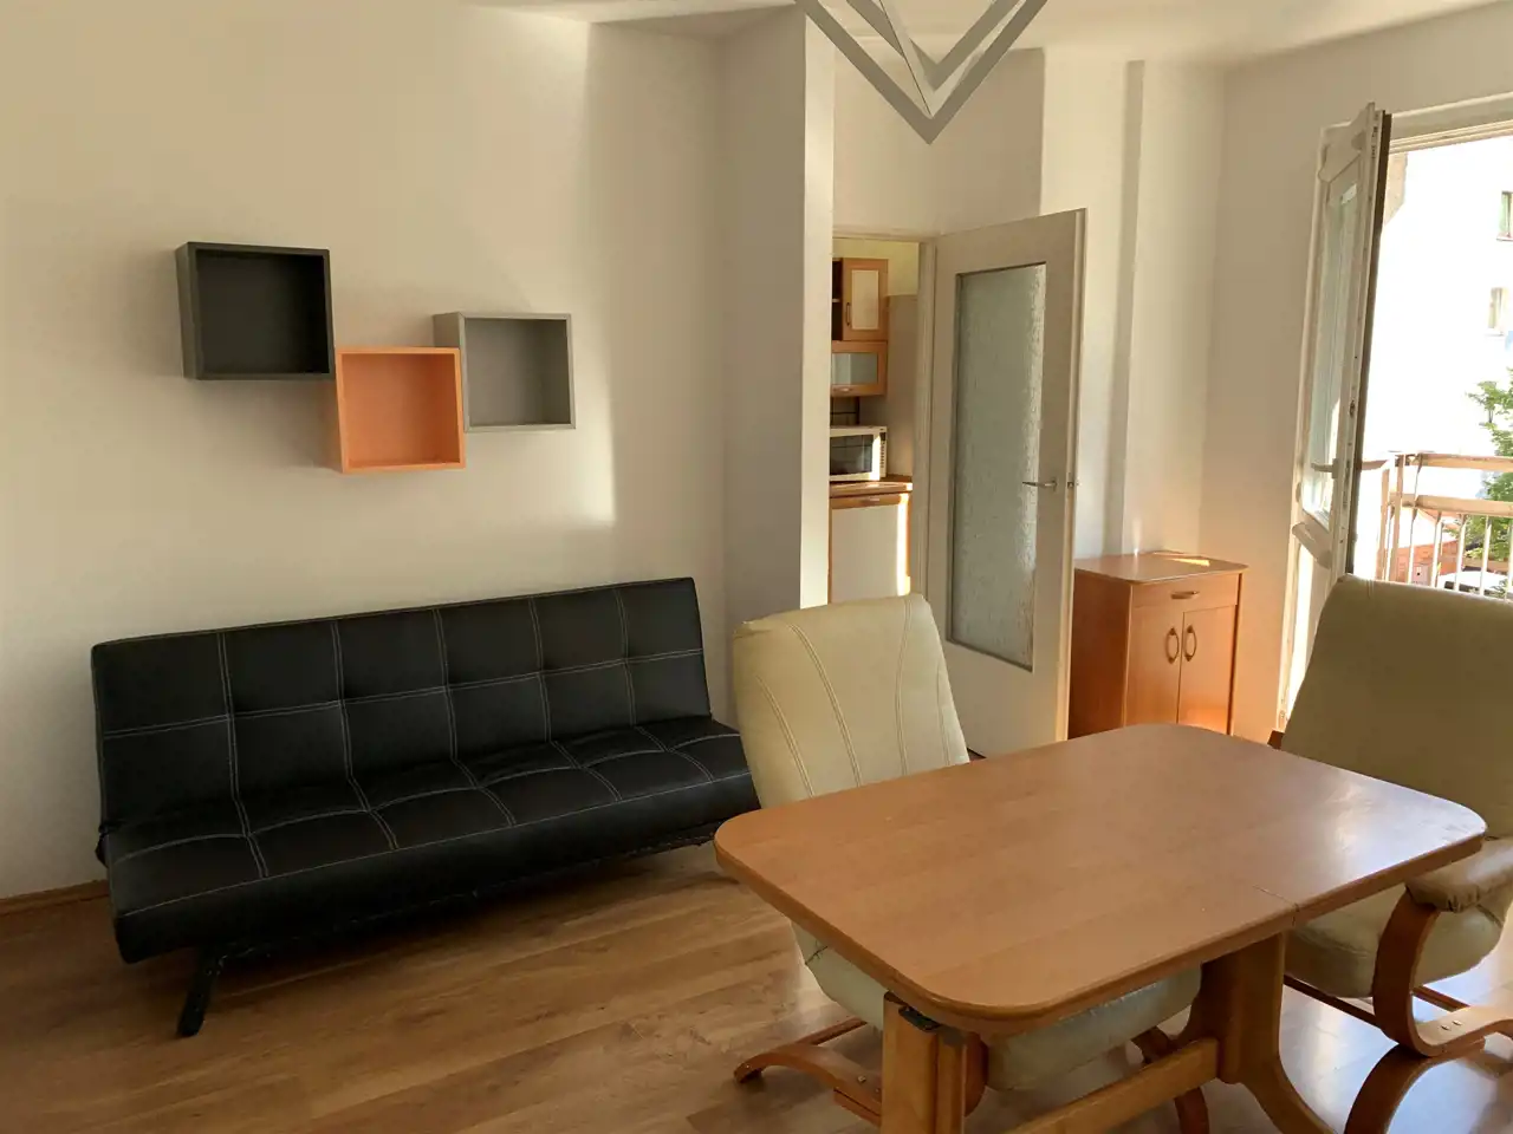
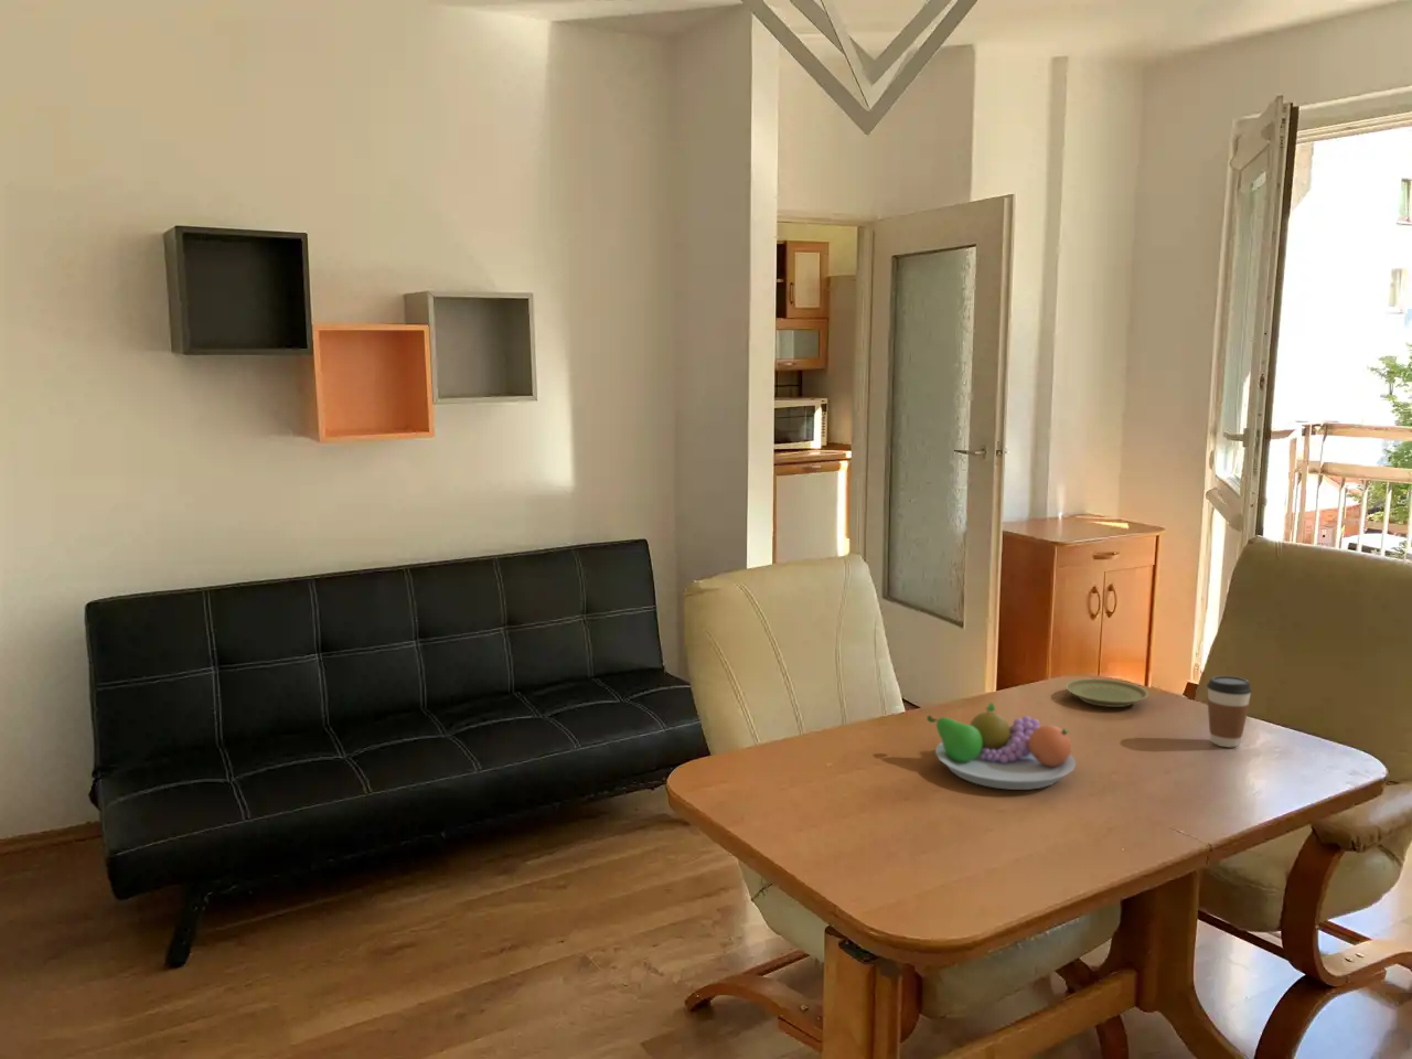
+ plate [1064,677,1150,709]
+ fruit bowl [925,701,1076,791]
+ coffee cup [1205,675,1253,748]
